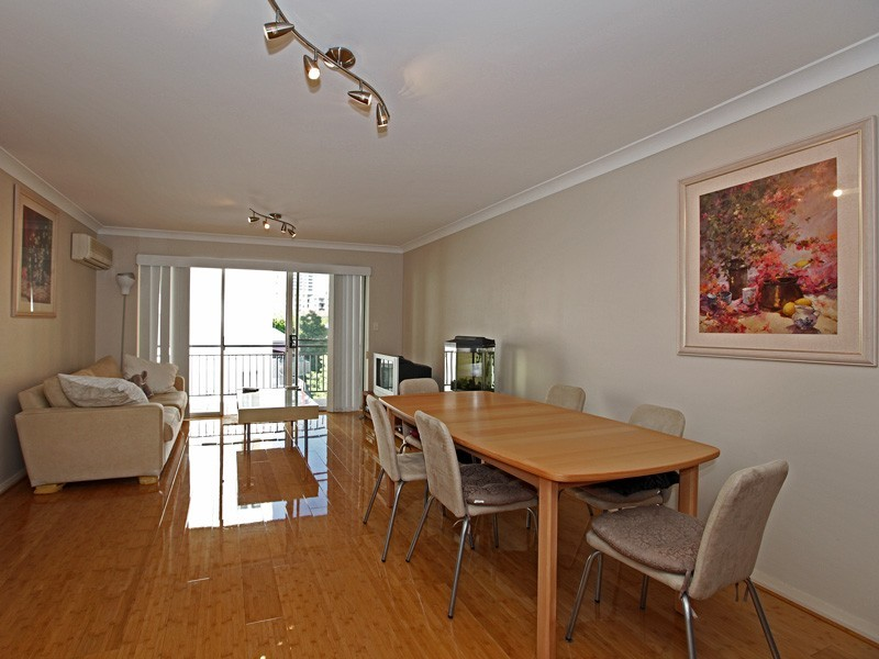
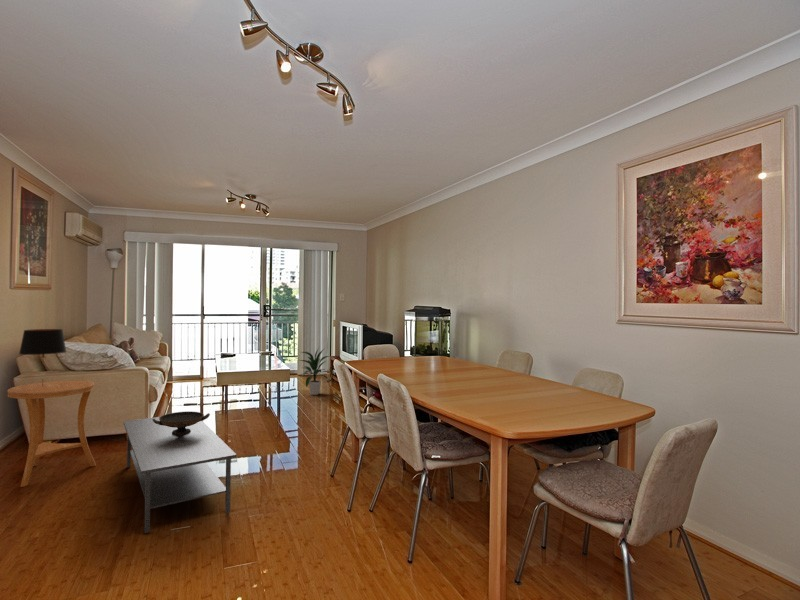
+ coffee table [122,416,237,534]
+ indoor plant [297,347,332,396]
+ decorative bowl [152,410,211,435]
+ side table [6,380,97,488]
+ table lamp [18,328,67,387]
